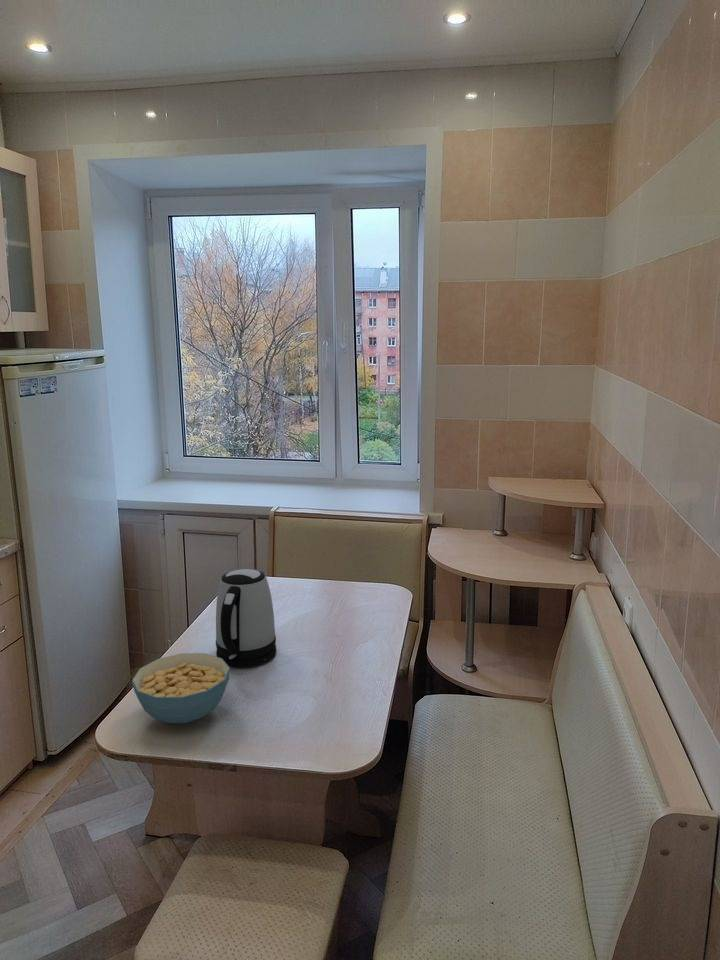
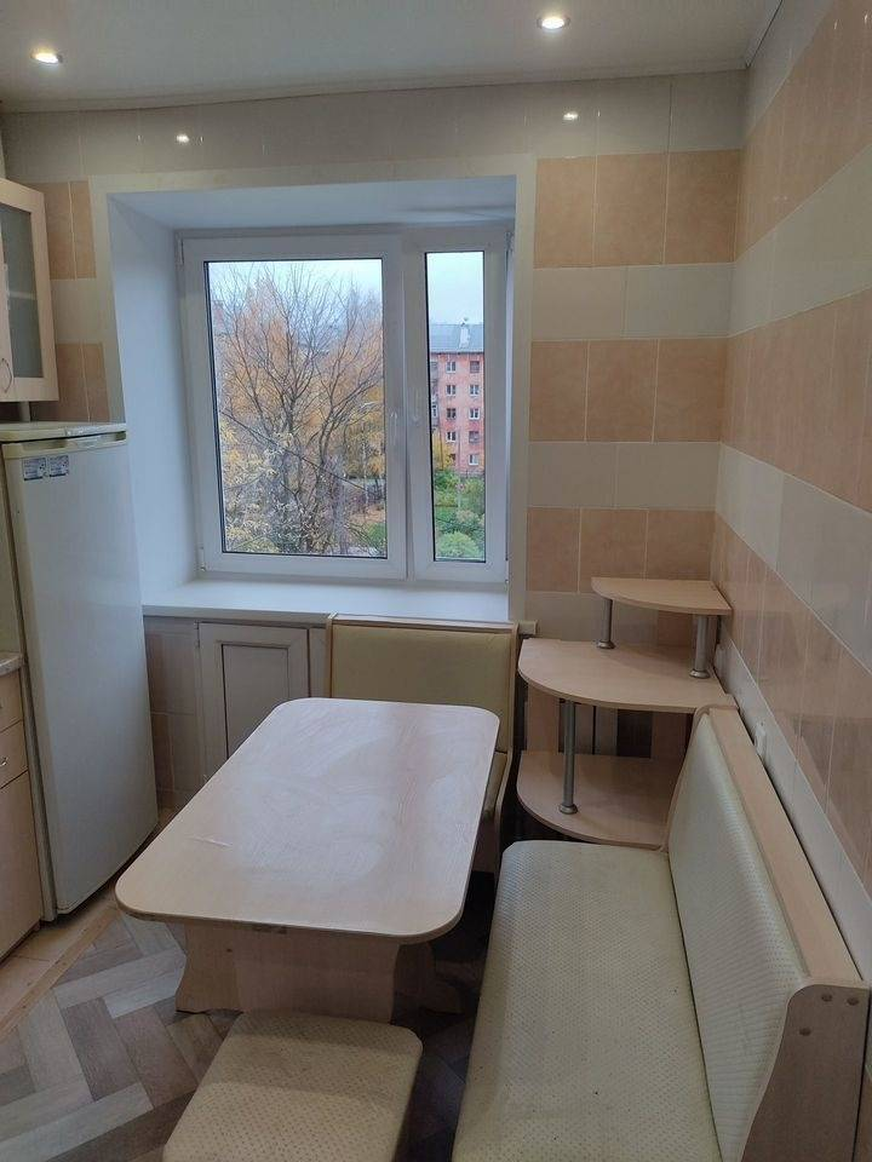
- kettle [215,568,277,668]
- cereal bowl [131,652,231,724]
